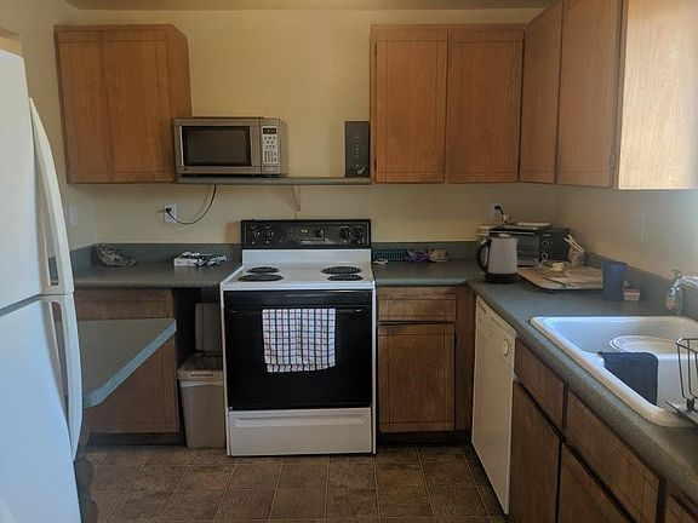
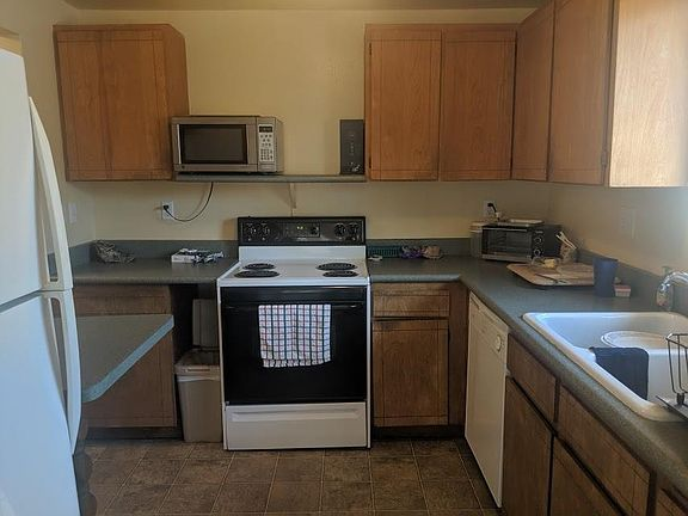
- kettle [475,232,519,285]
